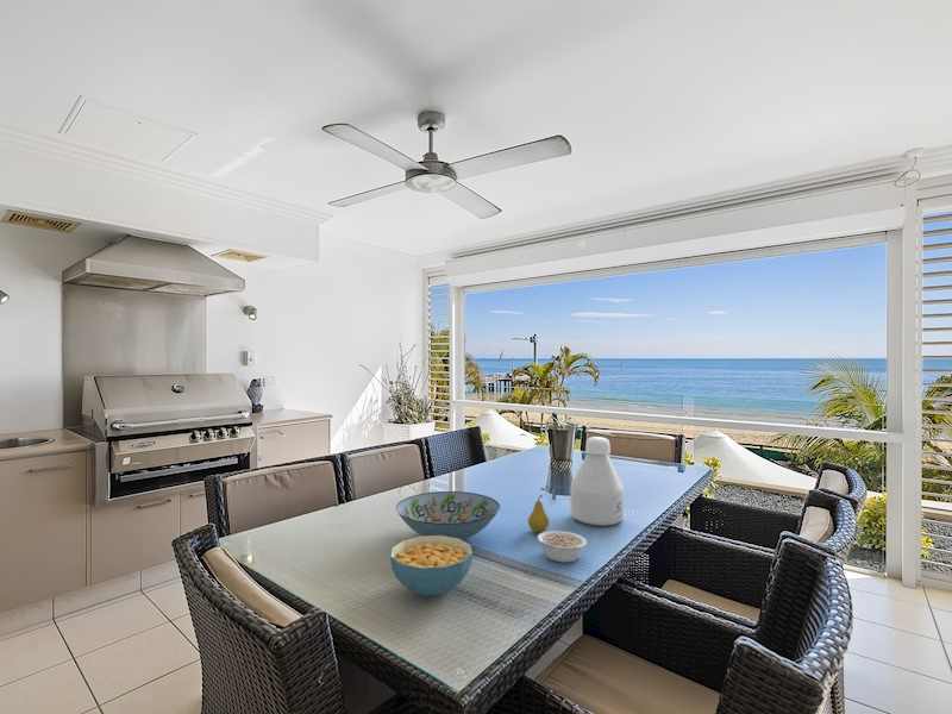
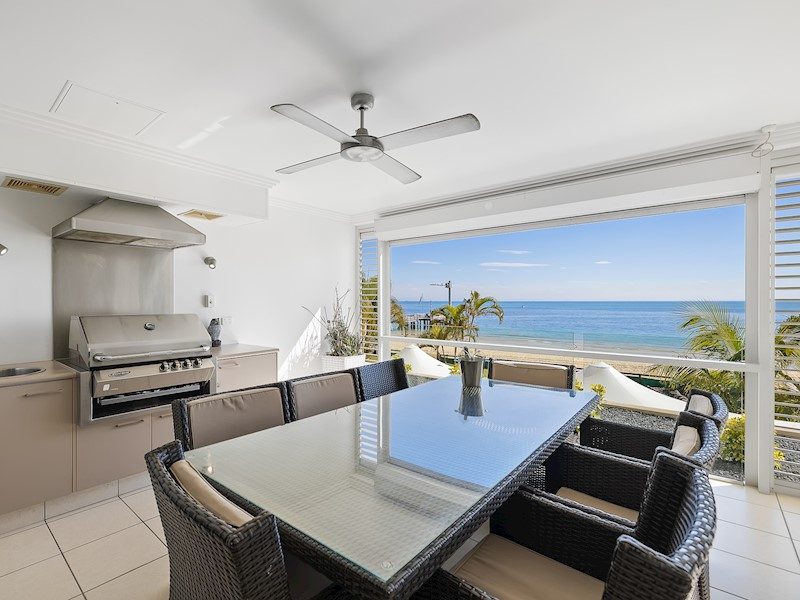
- decorative bowl [395,490,501,540]
- bottle [569,436,625,527]
- cereal bowl [389,536,474,597]
- legume [537,530,588,564]
- fruit [527,494,550,533]
